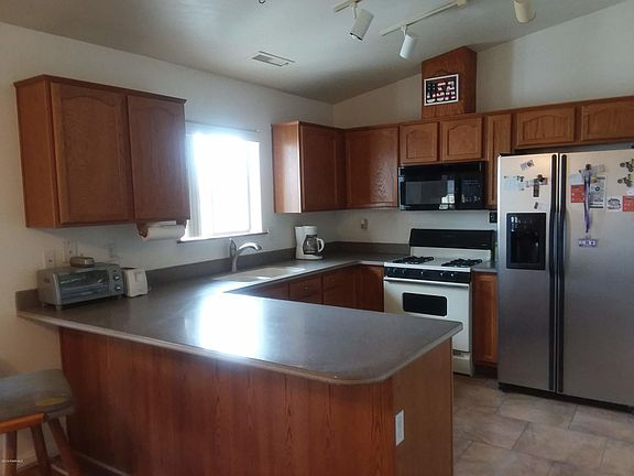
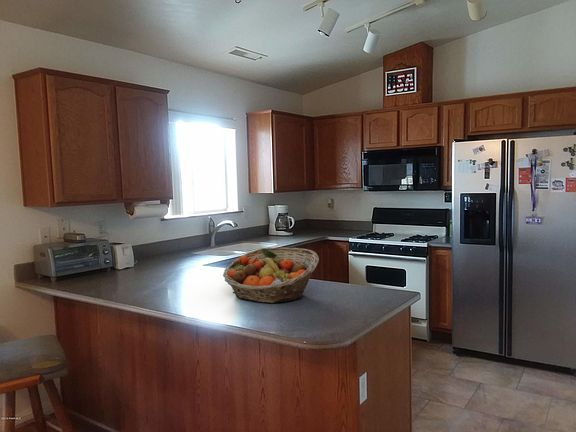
+ fruit basket [222,247,320,304]
